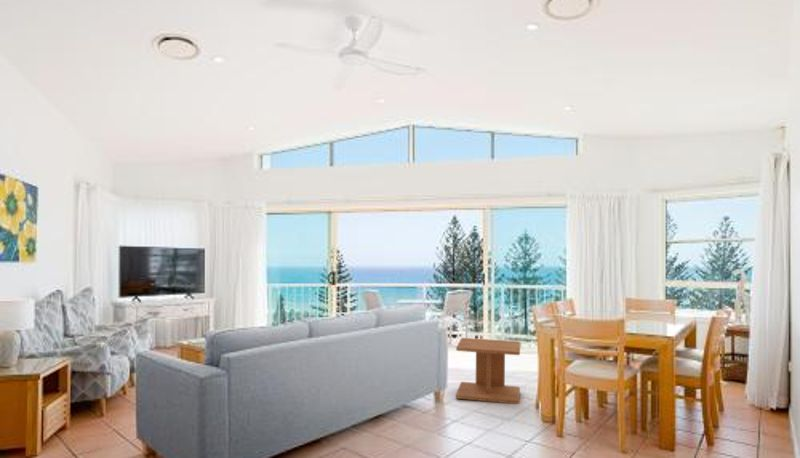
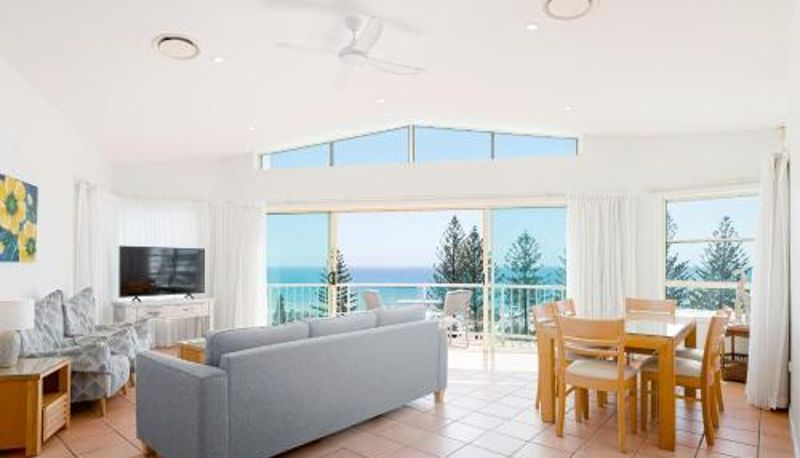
- side table [455,337,521,405]
